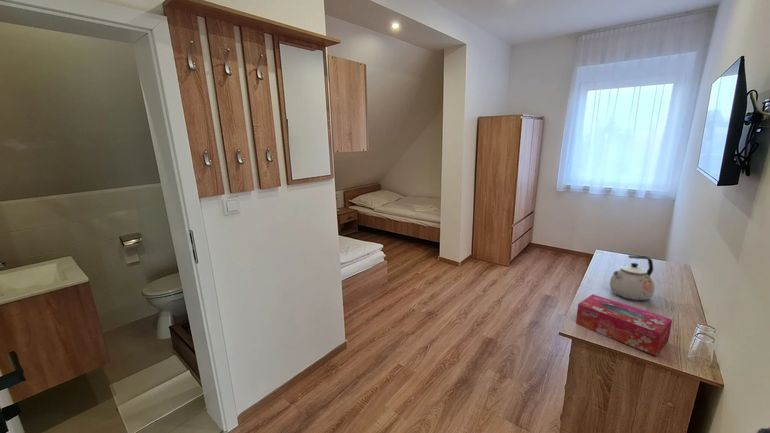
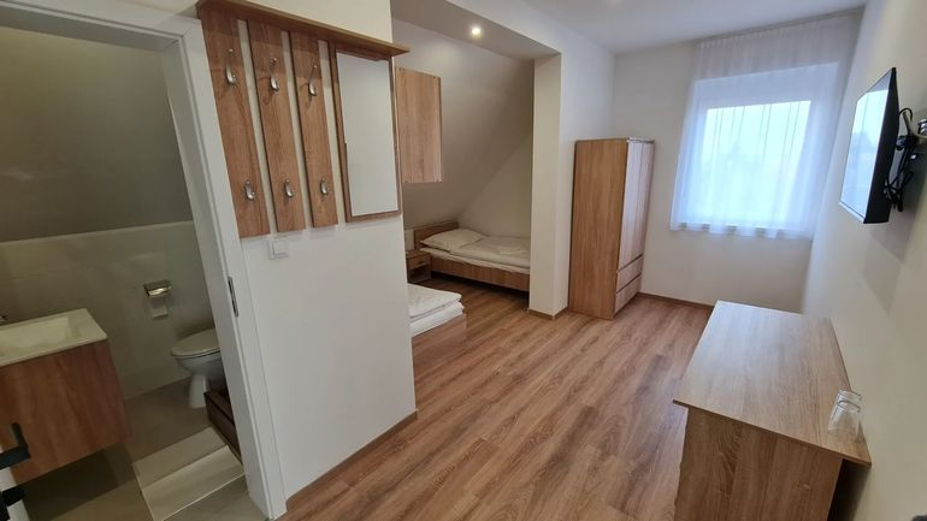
- tissue box [575,293,673,357]
- kettle [609,254,656,301]
